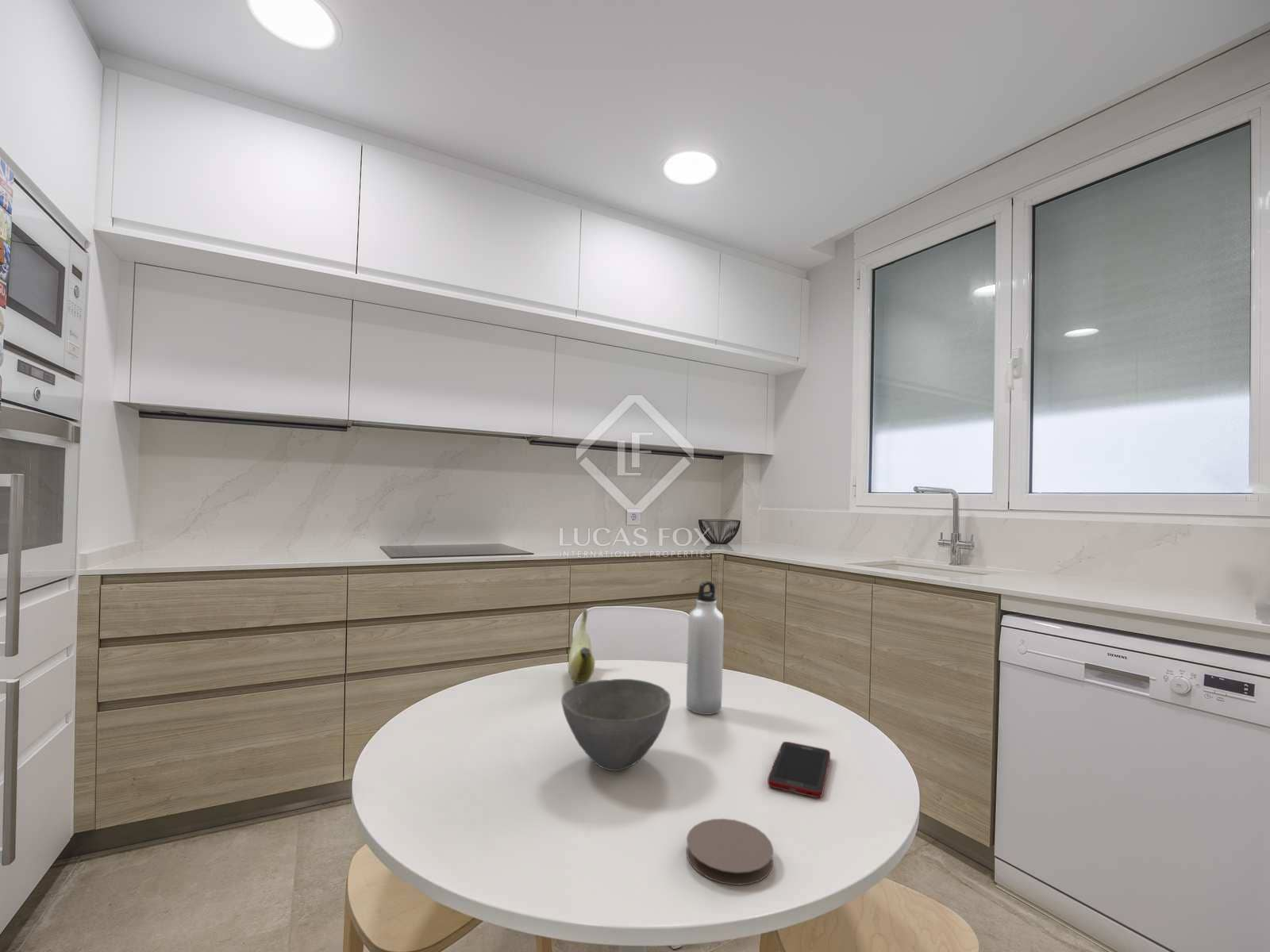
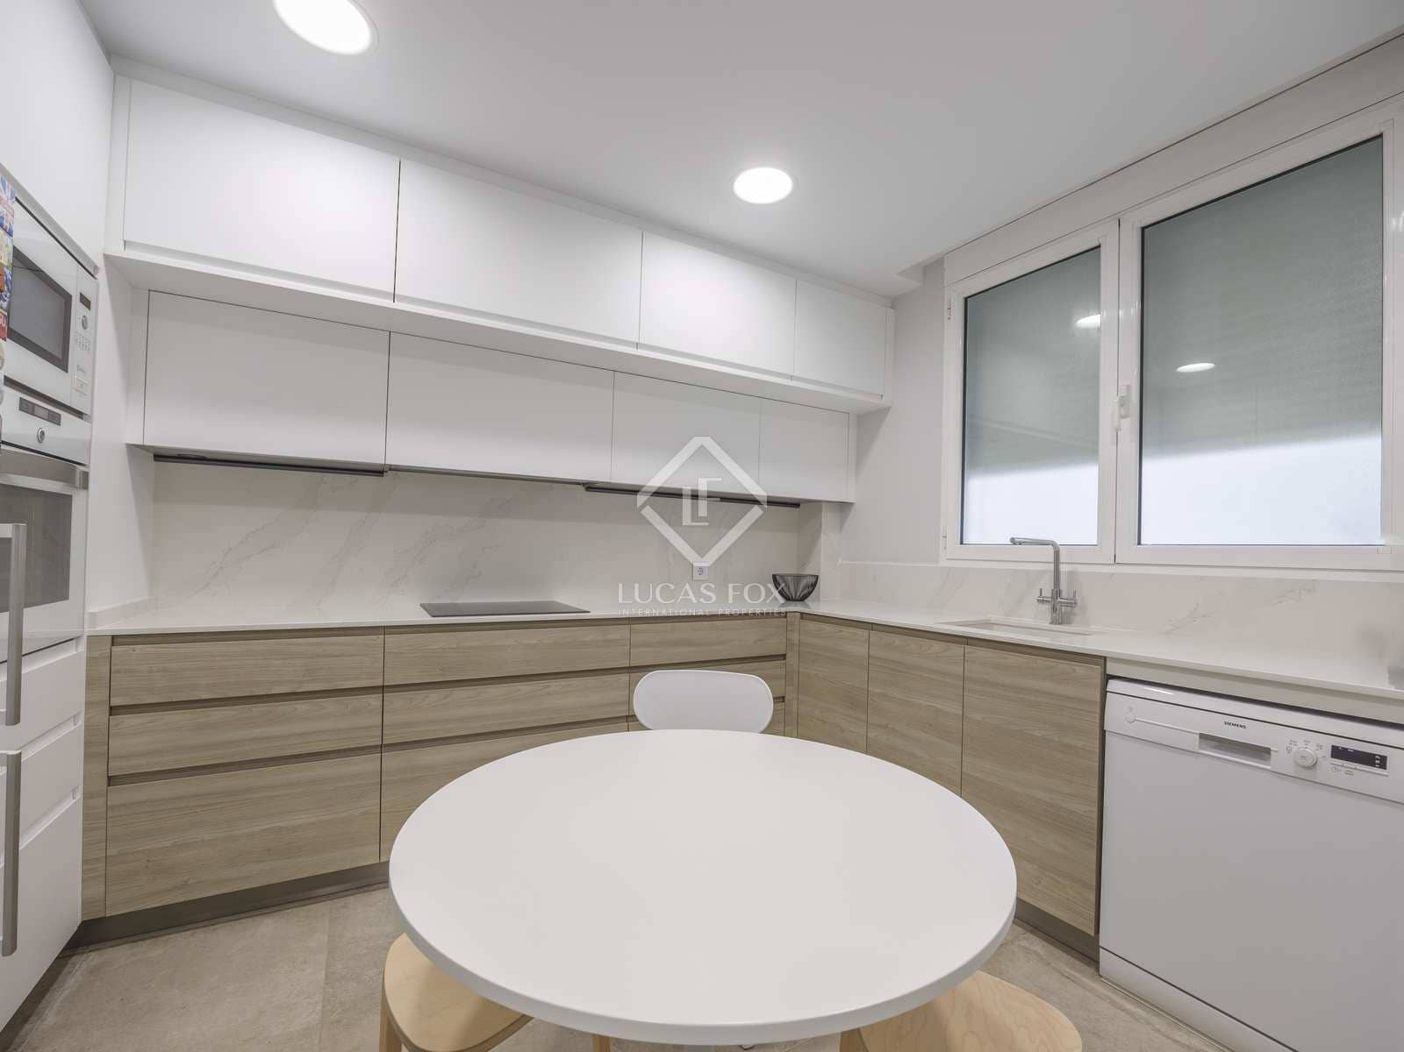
- coaster [686,818,774,886]
- water bottle [686,581,725,716]
- bowl [560,678,672,772]
- banana [568,608,595,684]
- cell phone [767,741,831,799]
